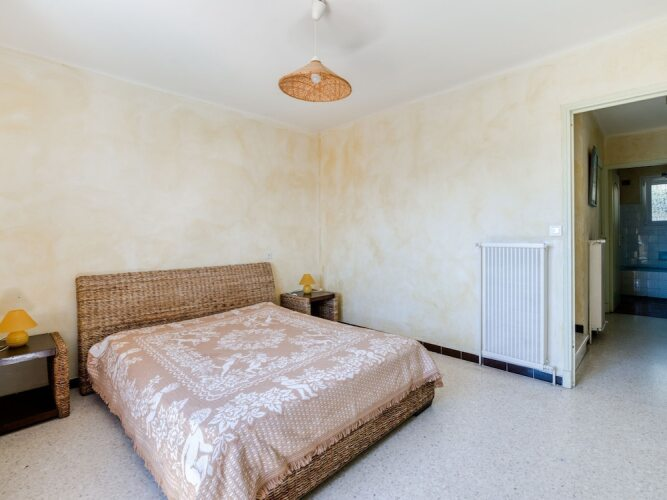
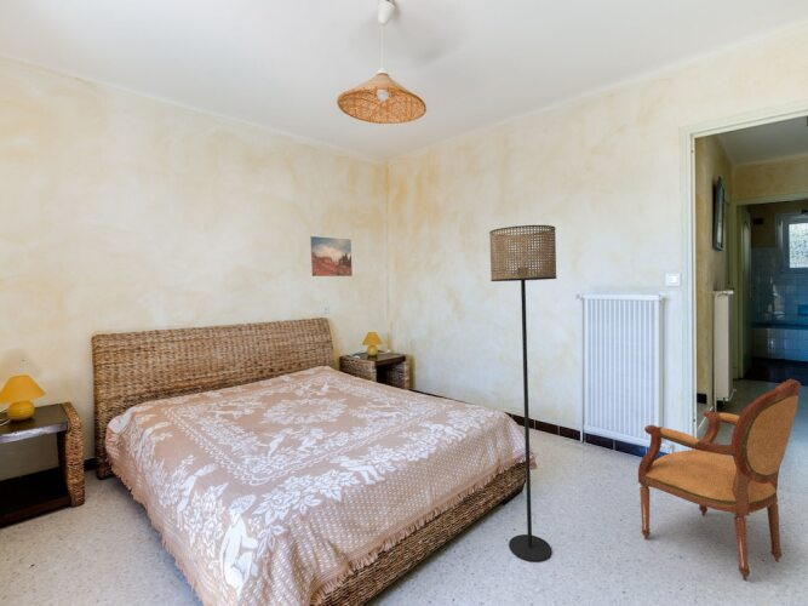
+ armchair [637,378,802,582]
+ floor lamp [488,224,557,562]
+ wall art [309,235,354,278]
